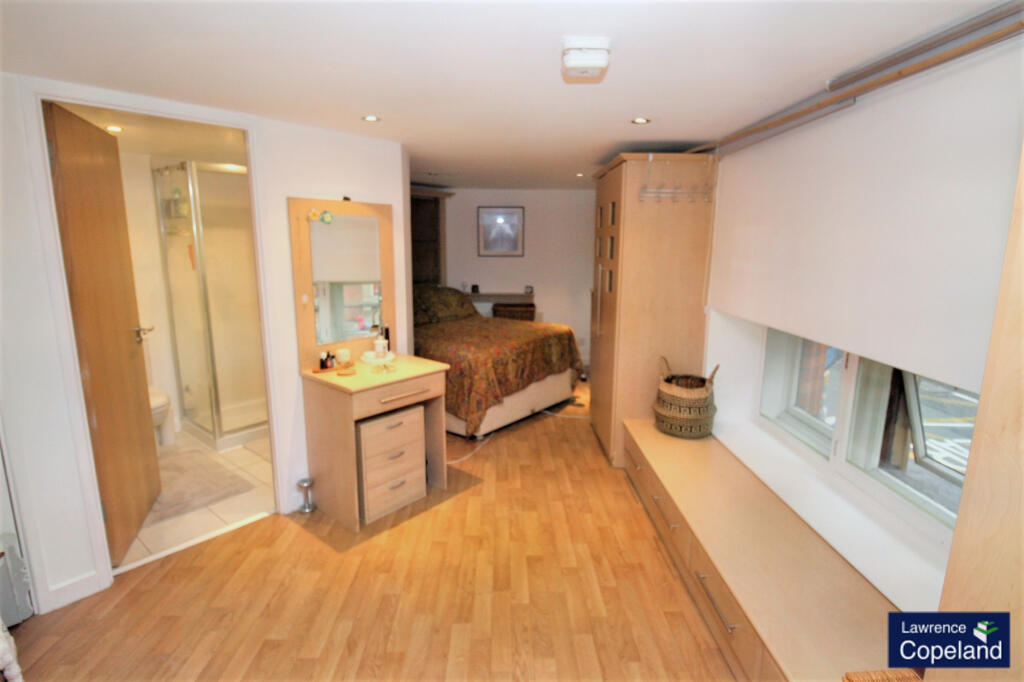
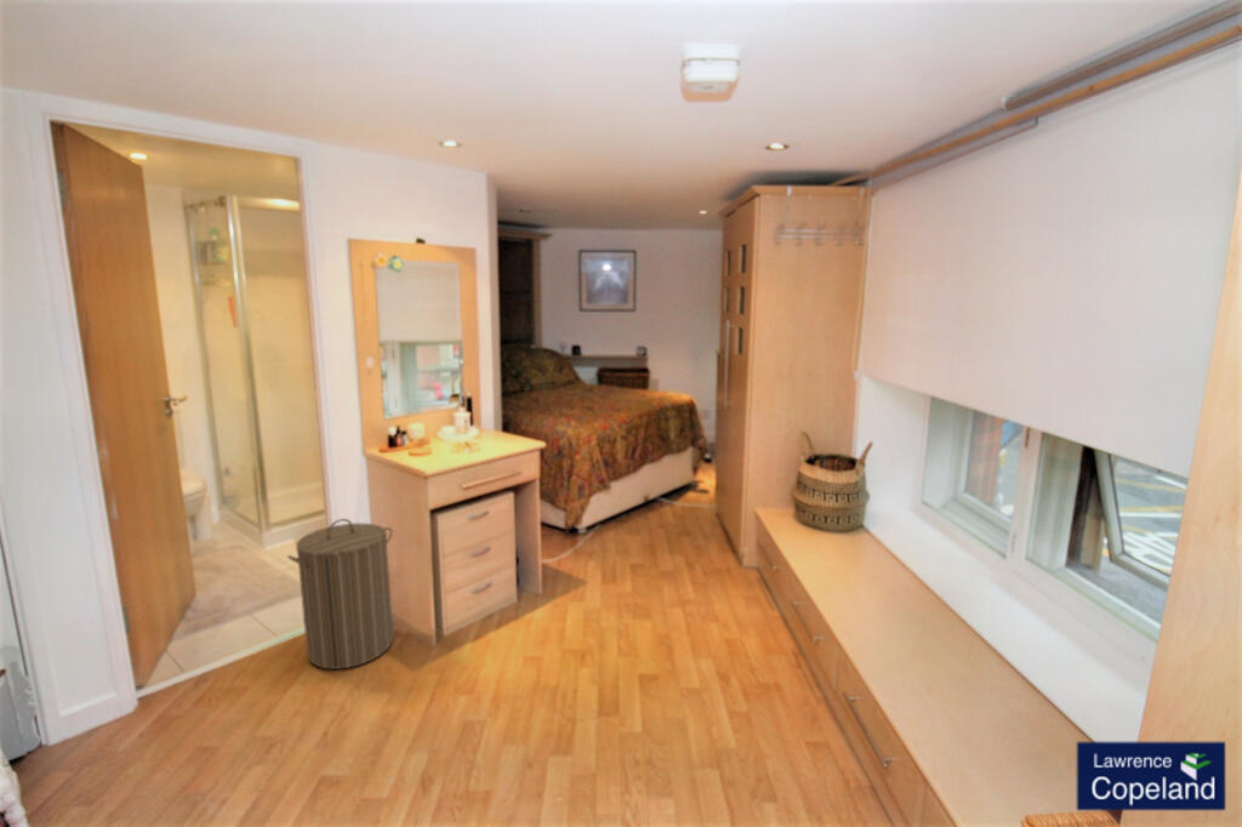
+ laundry hamper [286,518,394,671]
